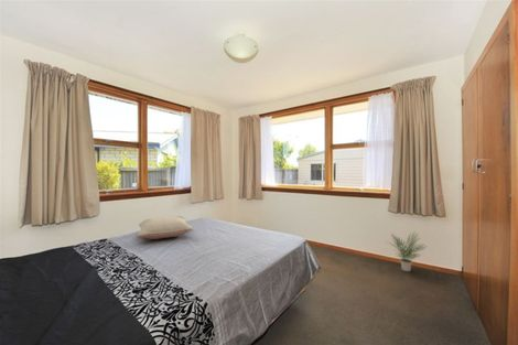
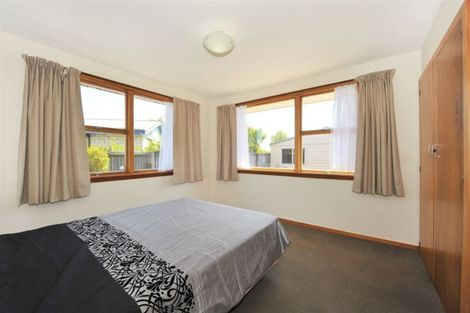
- pillow [136,215,194,240]
- potted plant [387,230,429,272]
